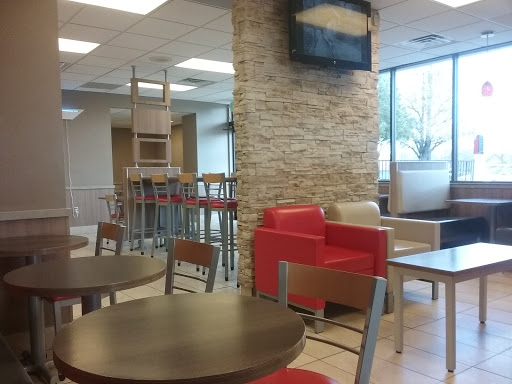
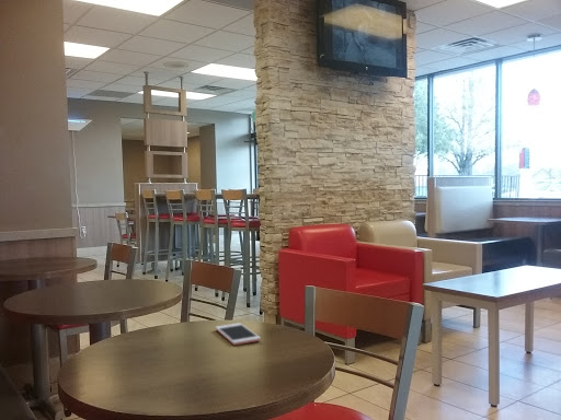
+ cell phone [215,322,262,347]
